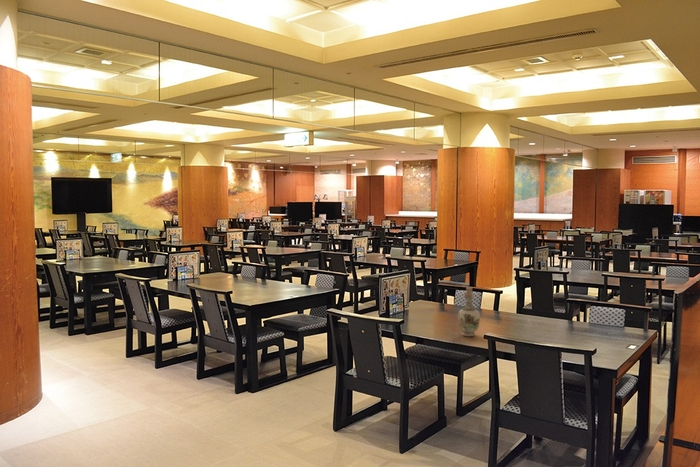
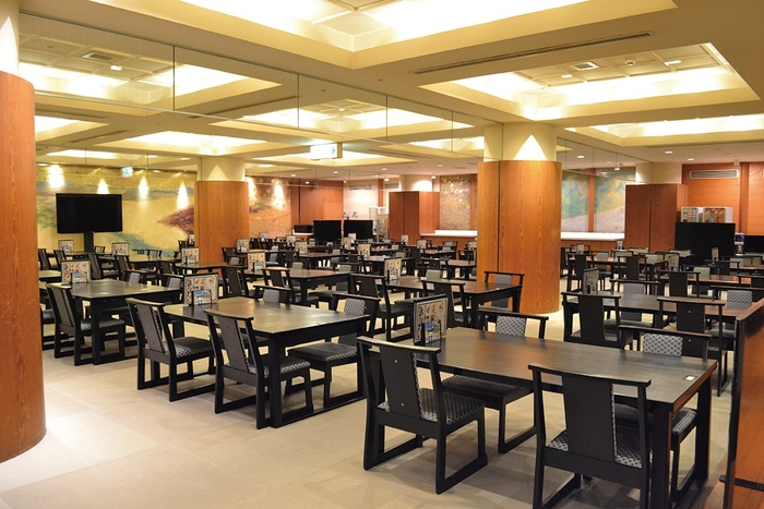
- vase [457,286,481,337]
